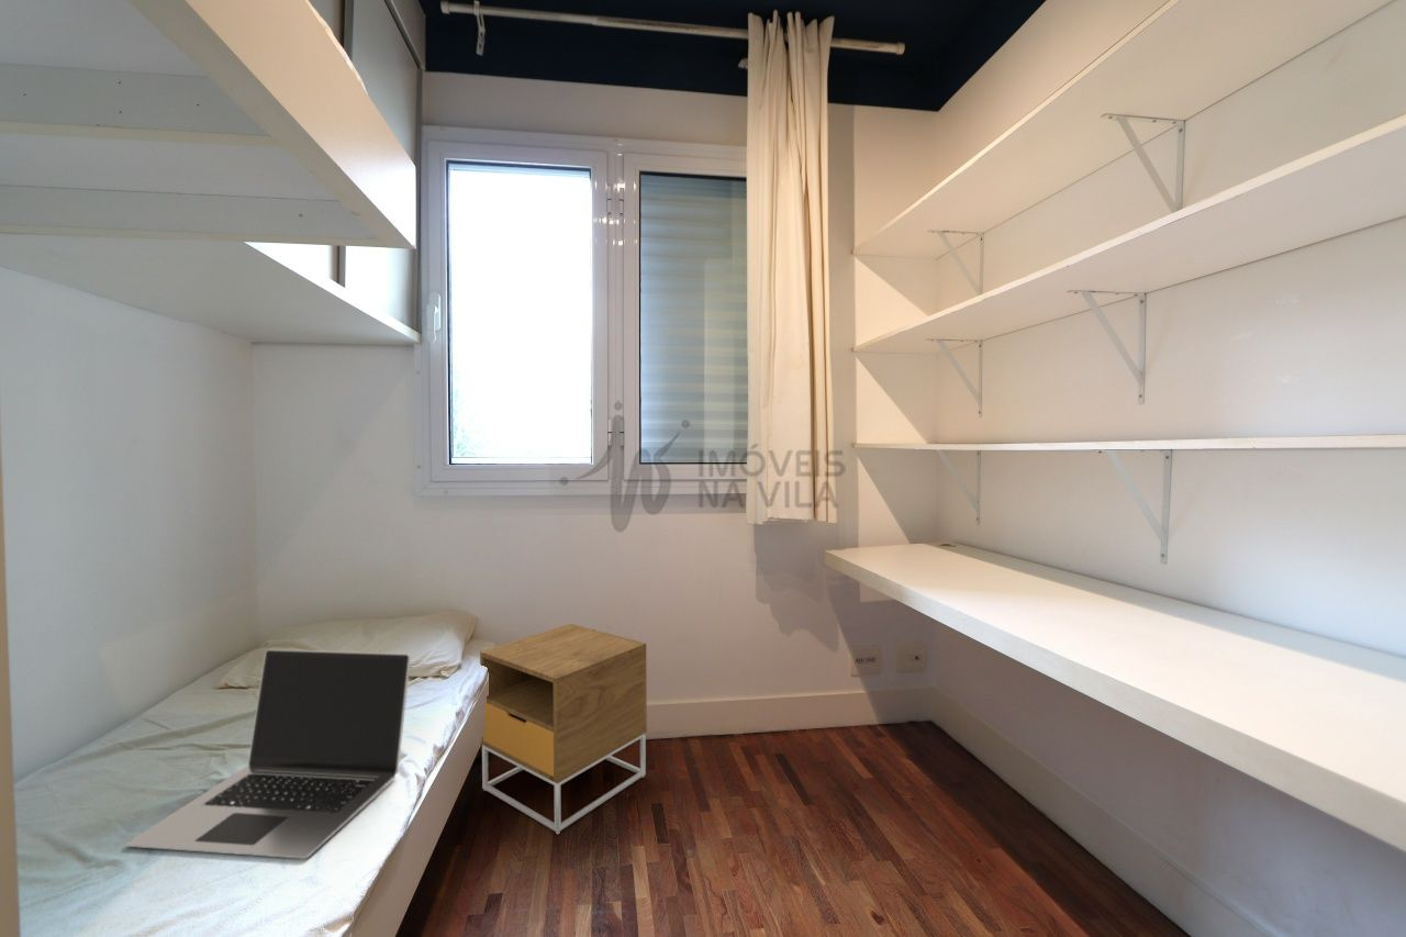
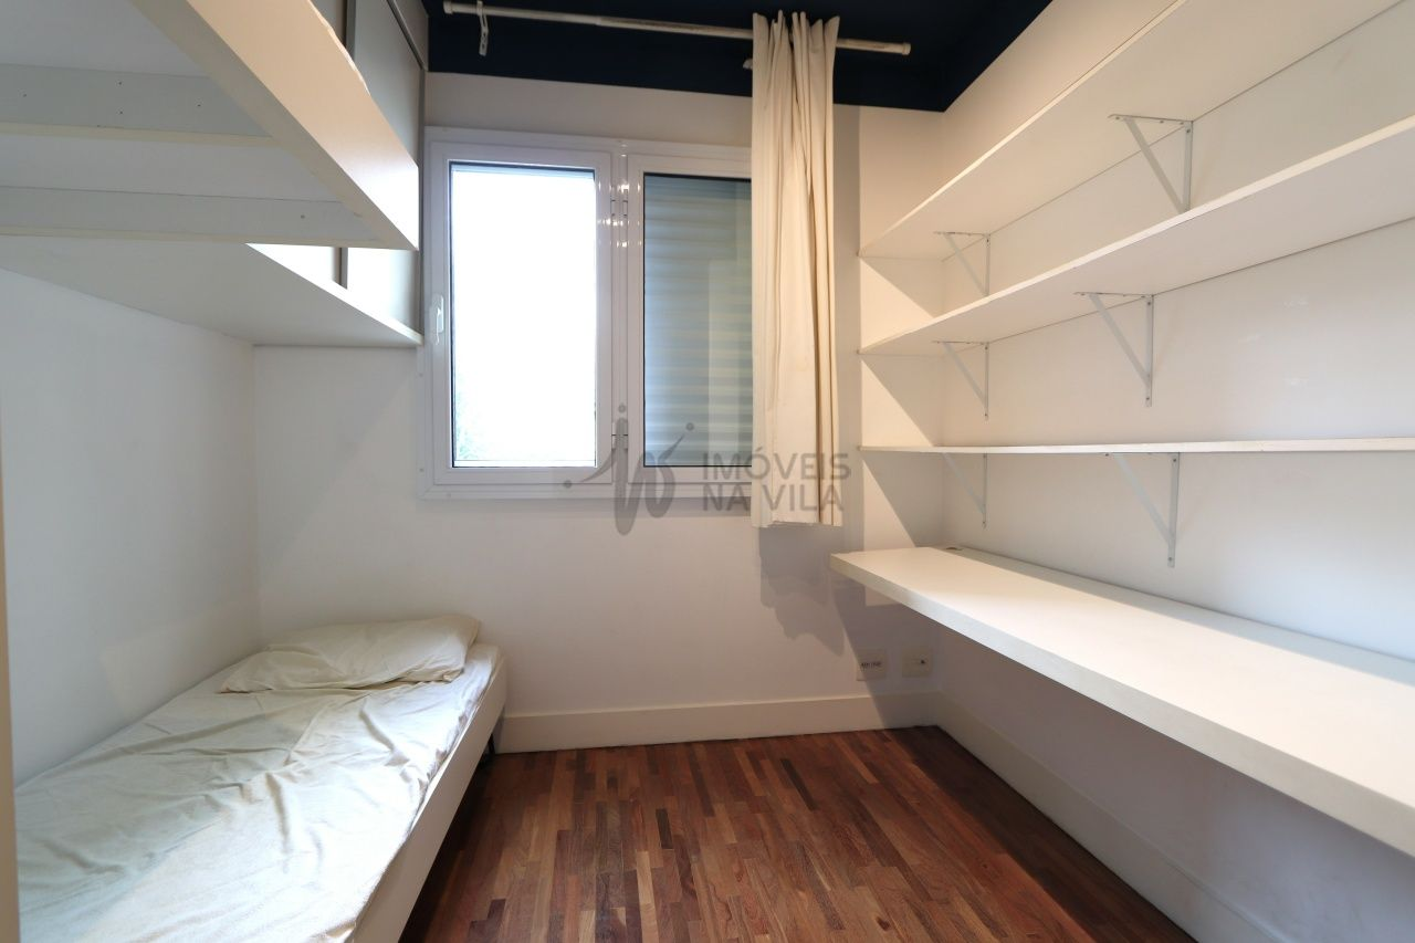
- laptop [125,648,412,860]
- nightstand [479,623,648,835]
